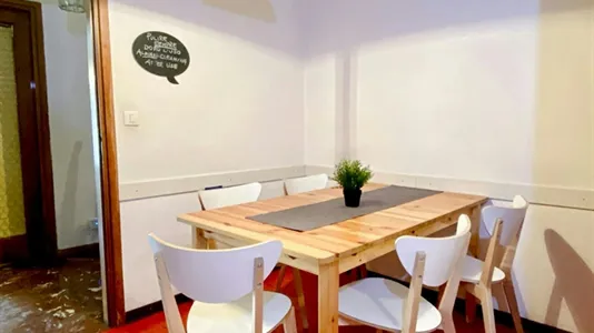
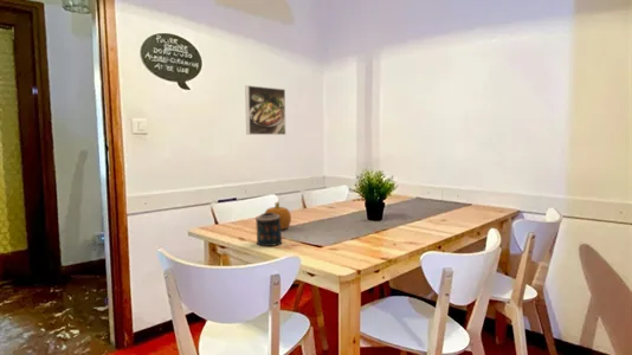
+ fruit [264,201,292,231]
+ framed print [244,84,286,136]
+ candle [254,212,284,247]
